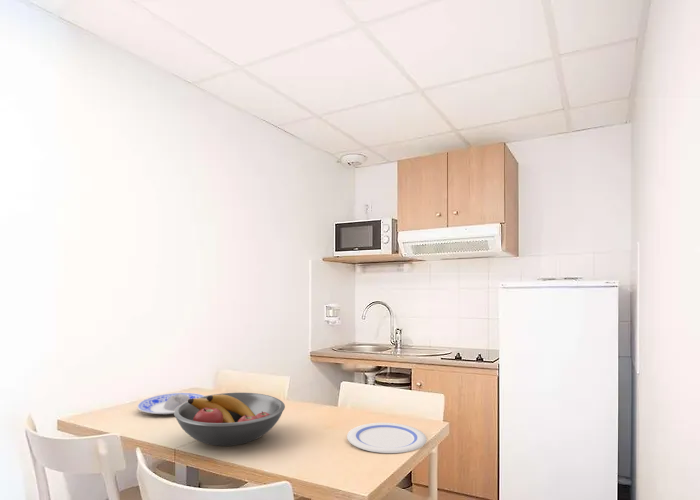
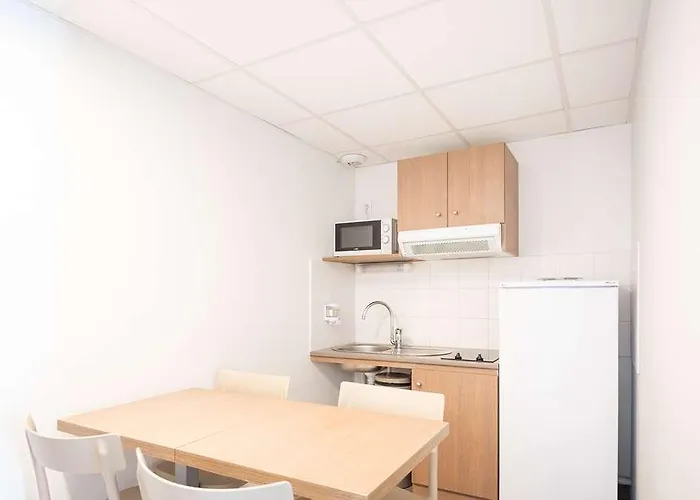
- fruit bowl [173,392,286,447]
- plate [136,392,205,416]
- plate [346,422,427,454]
